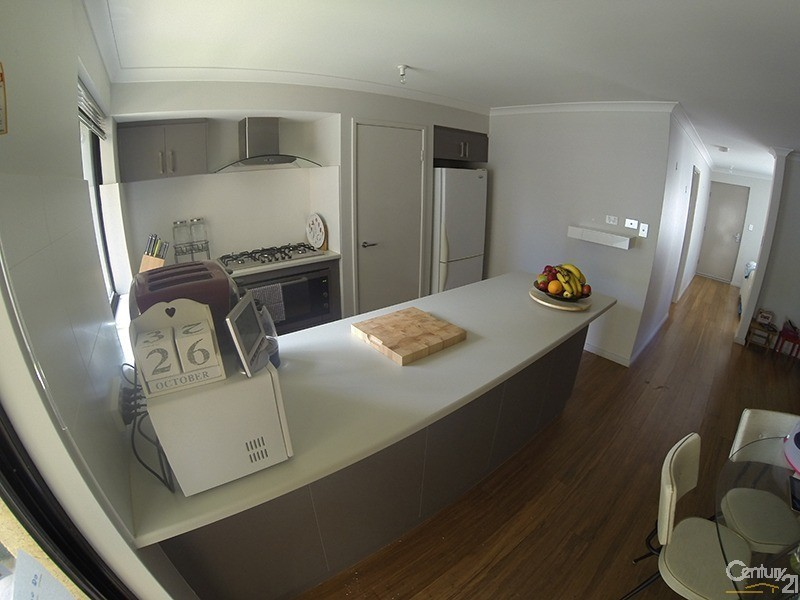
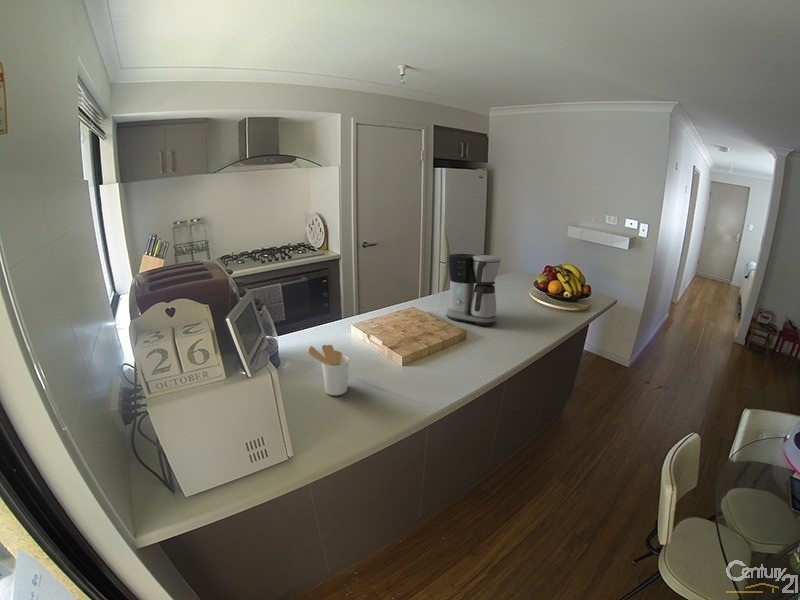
+ utensil holder [307,344,350,396]
+ coffee maker [445,253,502,326]
